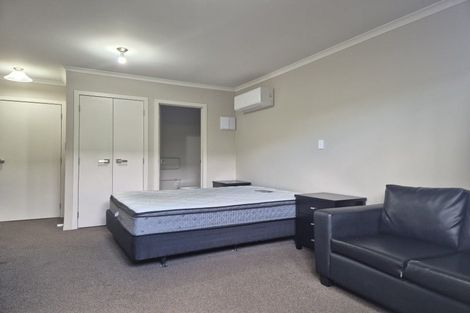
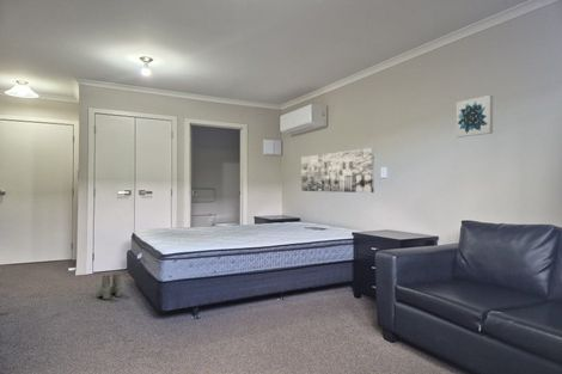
+ wall art [456,94,494,139]
+ wall art [300,147,375,194]
+ boots [96,272,123,301]
